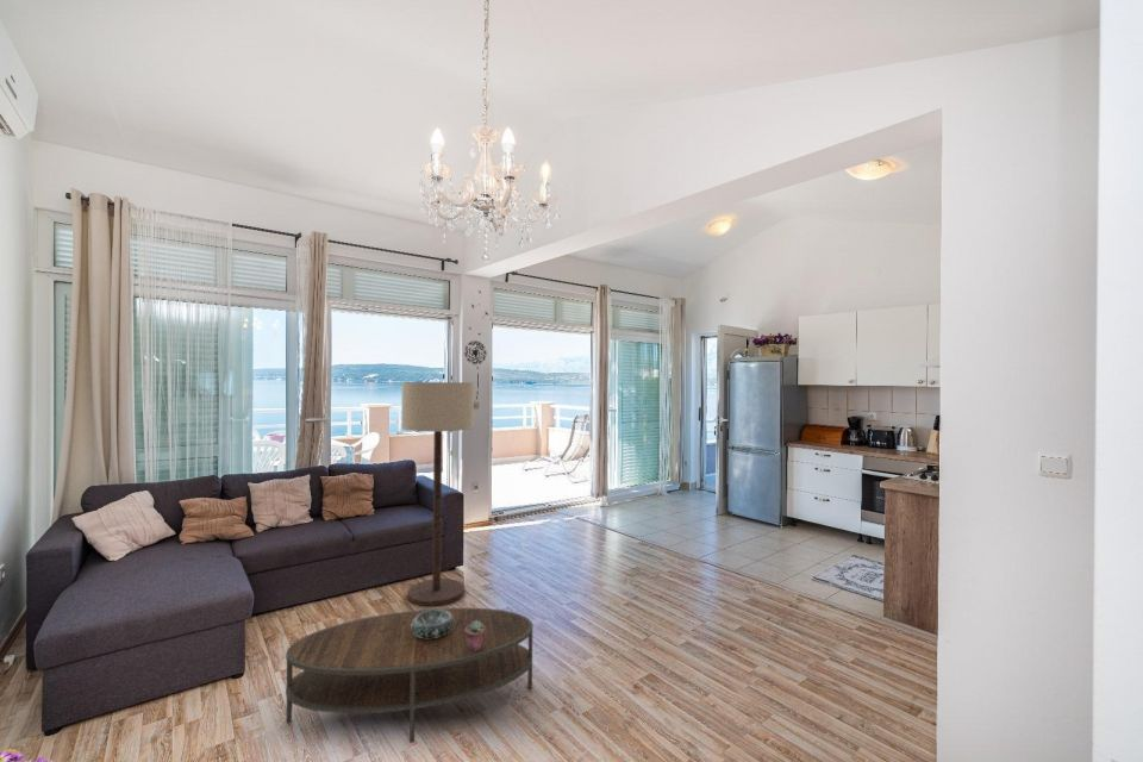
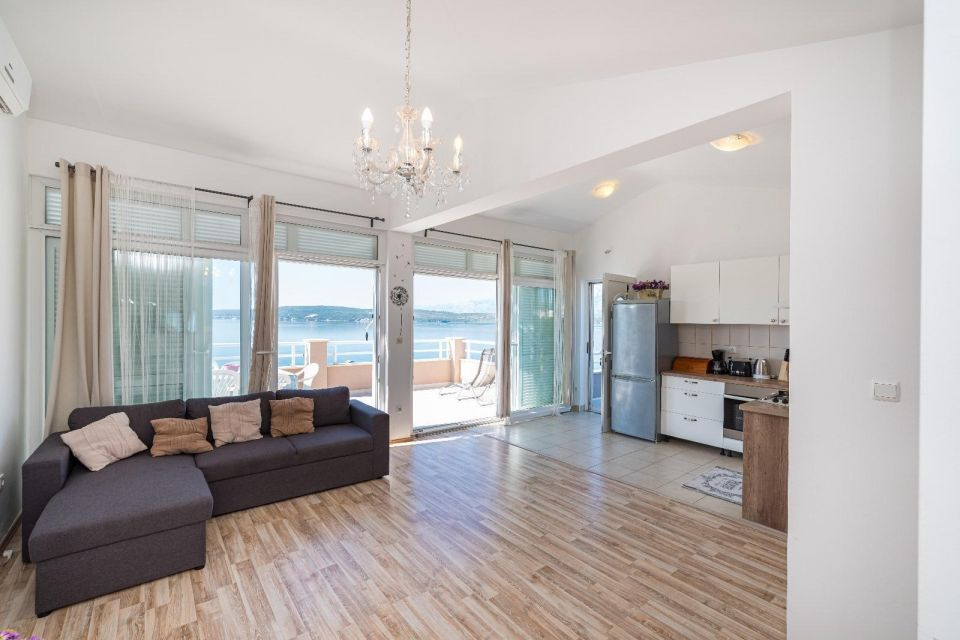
- potted succulent [466,620,486,651]
- floor lamp [400,381,475,607]
- decorative bowl [411,608,455,639]
- coffee table [285,606,533,744]
